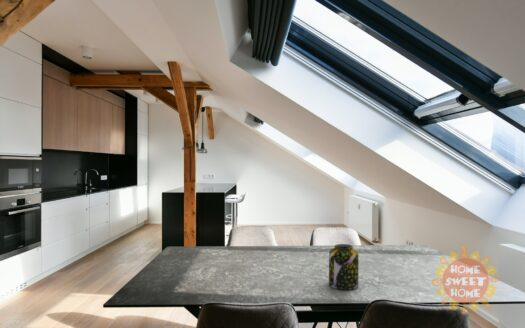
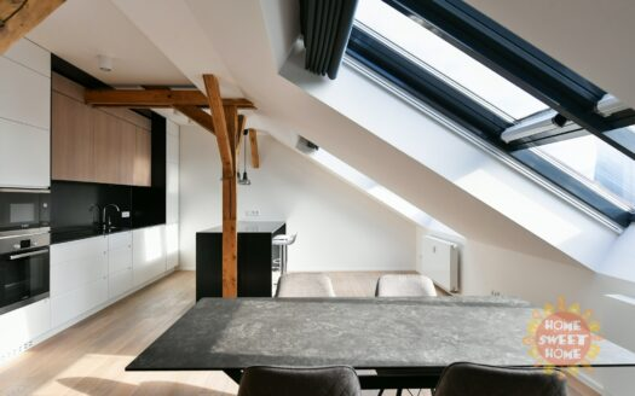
- jar [328,243,360,291]
